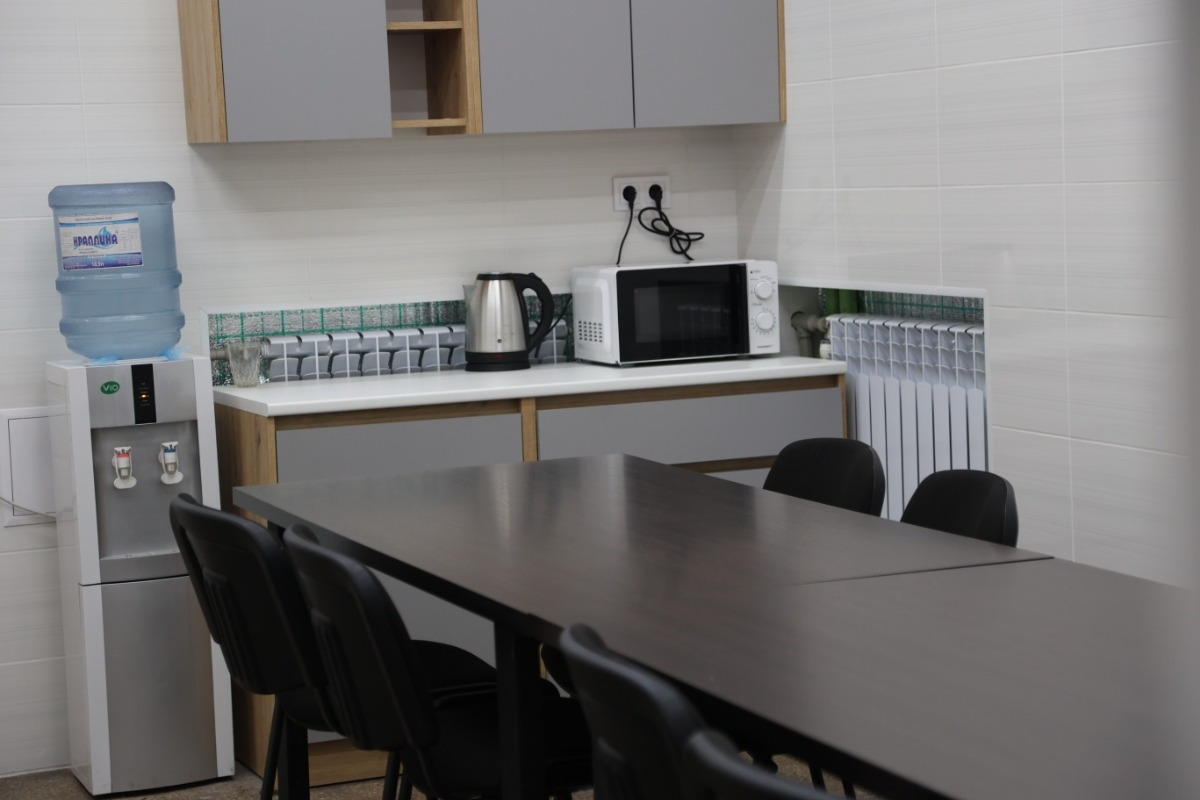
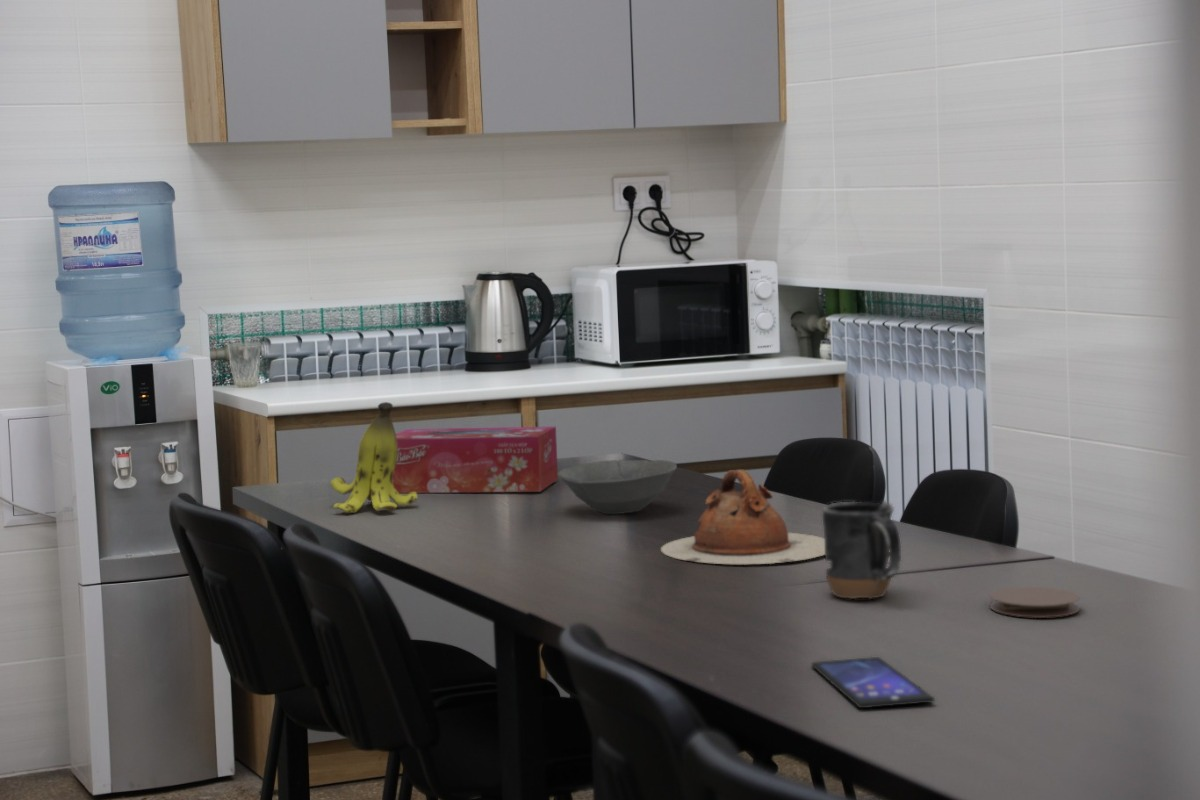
+ bowl [557,459,678,515]
+ teapot [660,469,825,565]
+ mug [822,499,902,601]
+ coaster [989,586,1081,619]
+ smartphone [810,656,936,709]
+ banana [329,401,418,514]
+ tissue box [392,426,559,494]
